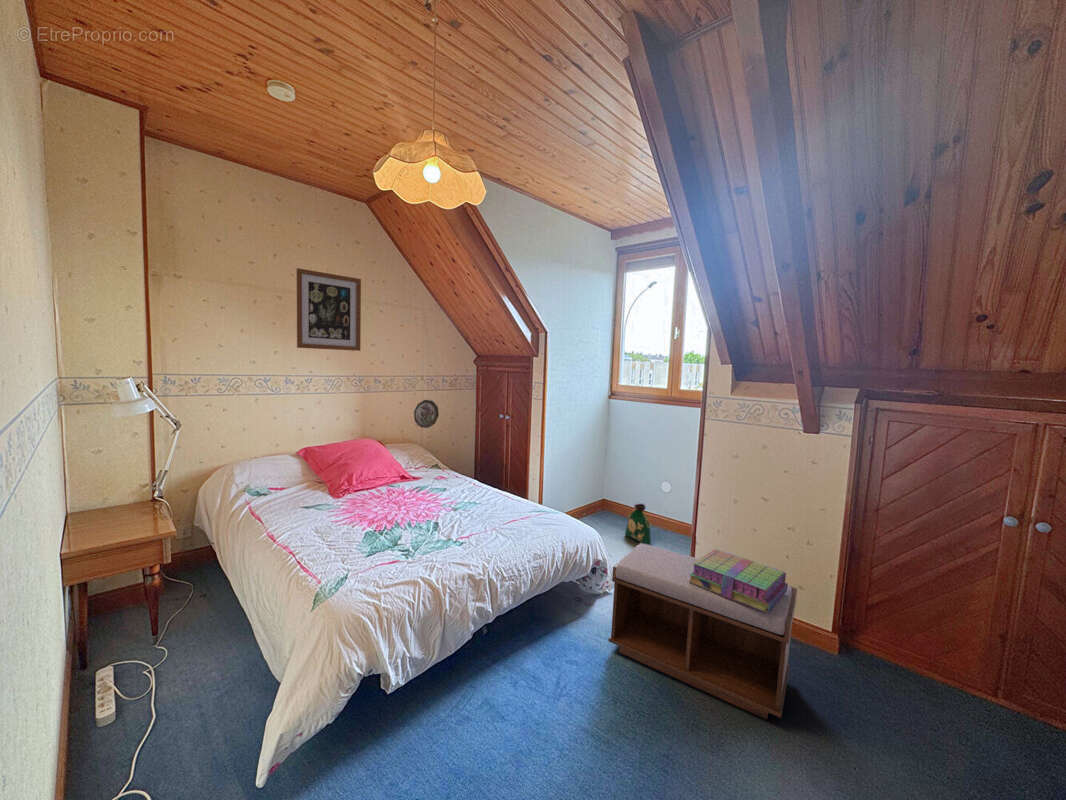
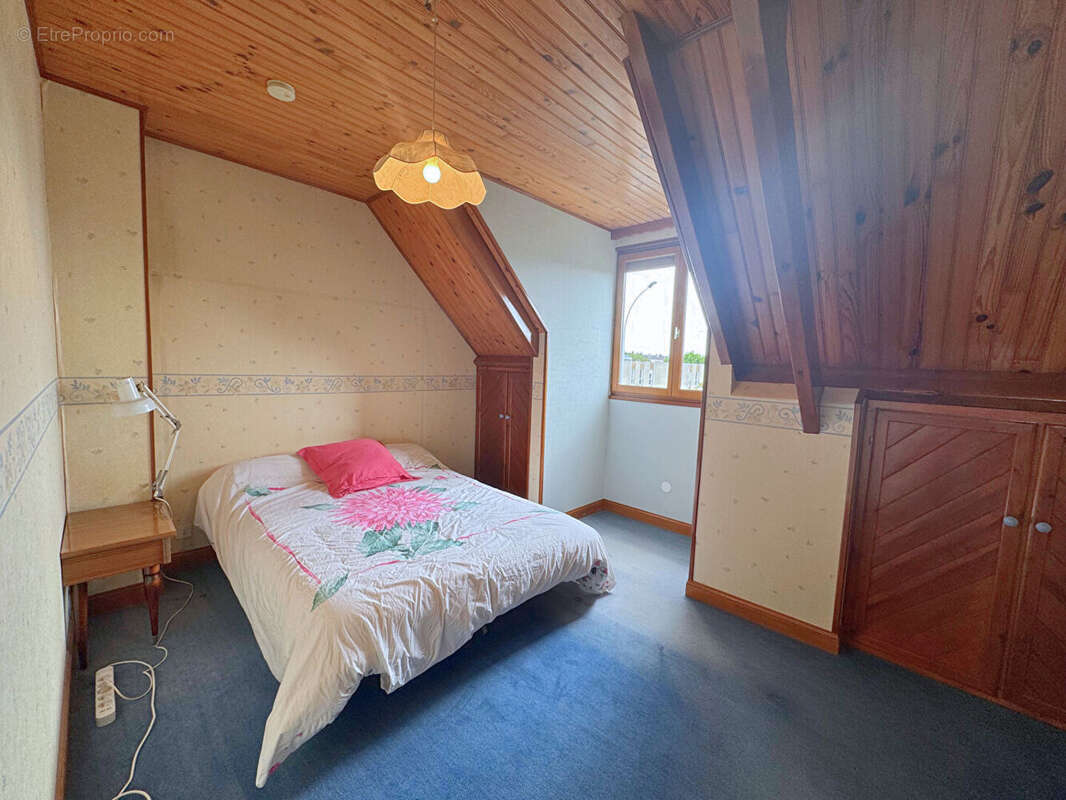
- bag [624,503,652,546]
- bench [607,543,798,720]
- decorative plate [413,399,440,429]
- stack of books [689,548,789,613]
- wall art [296,267,362,352]
